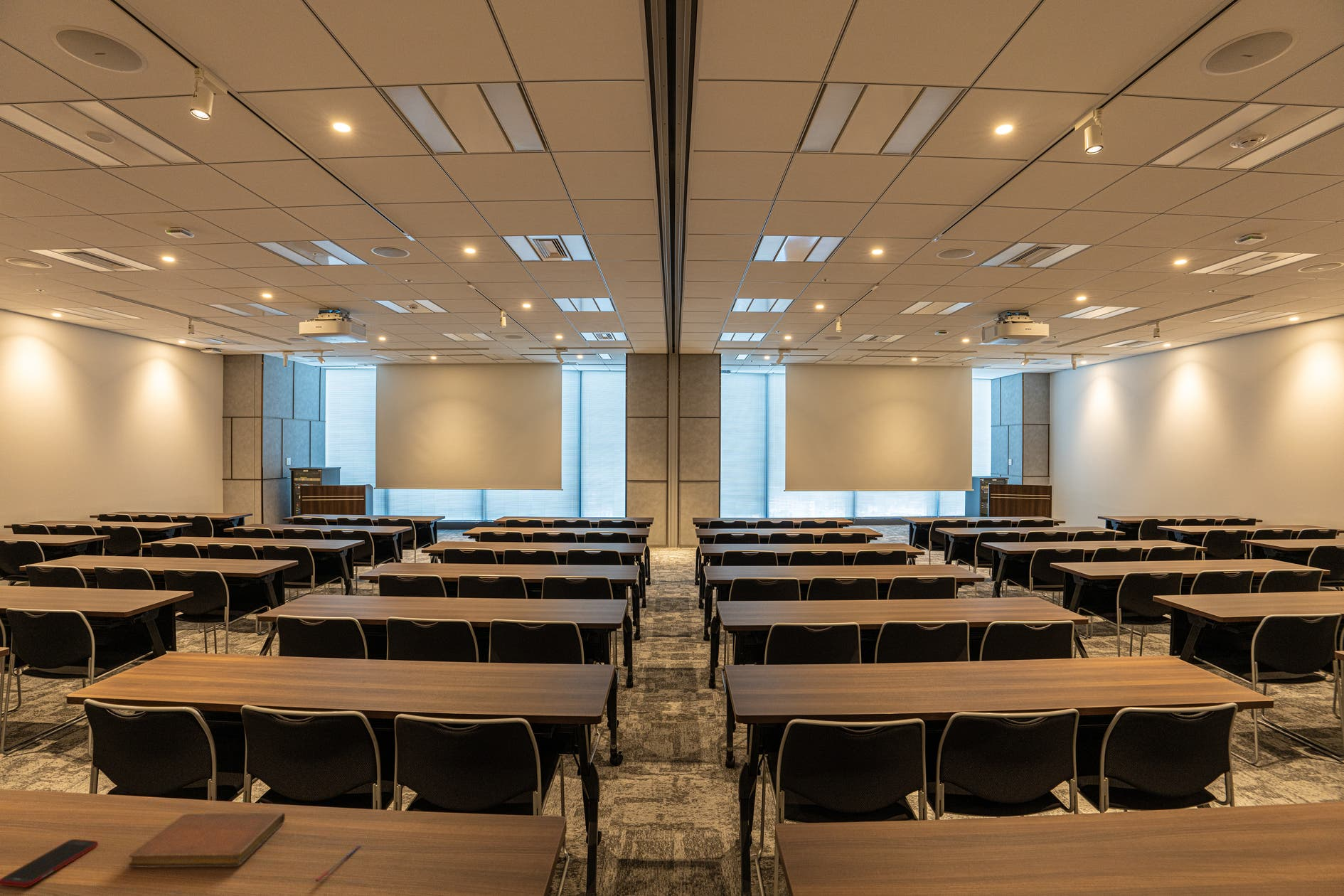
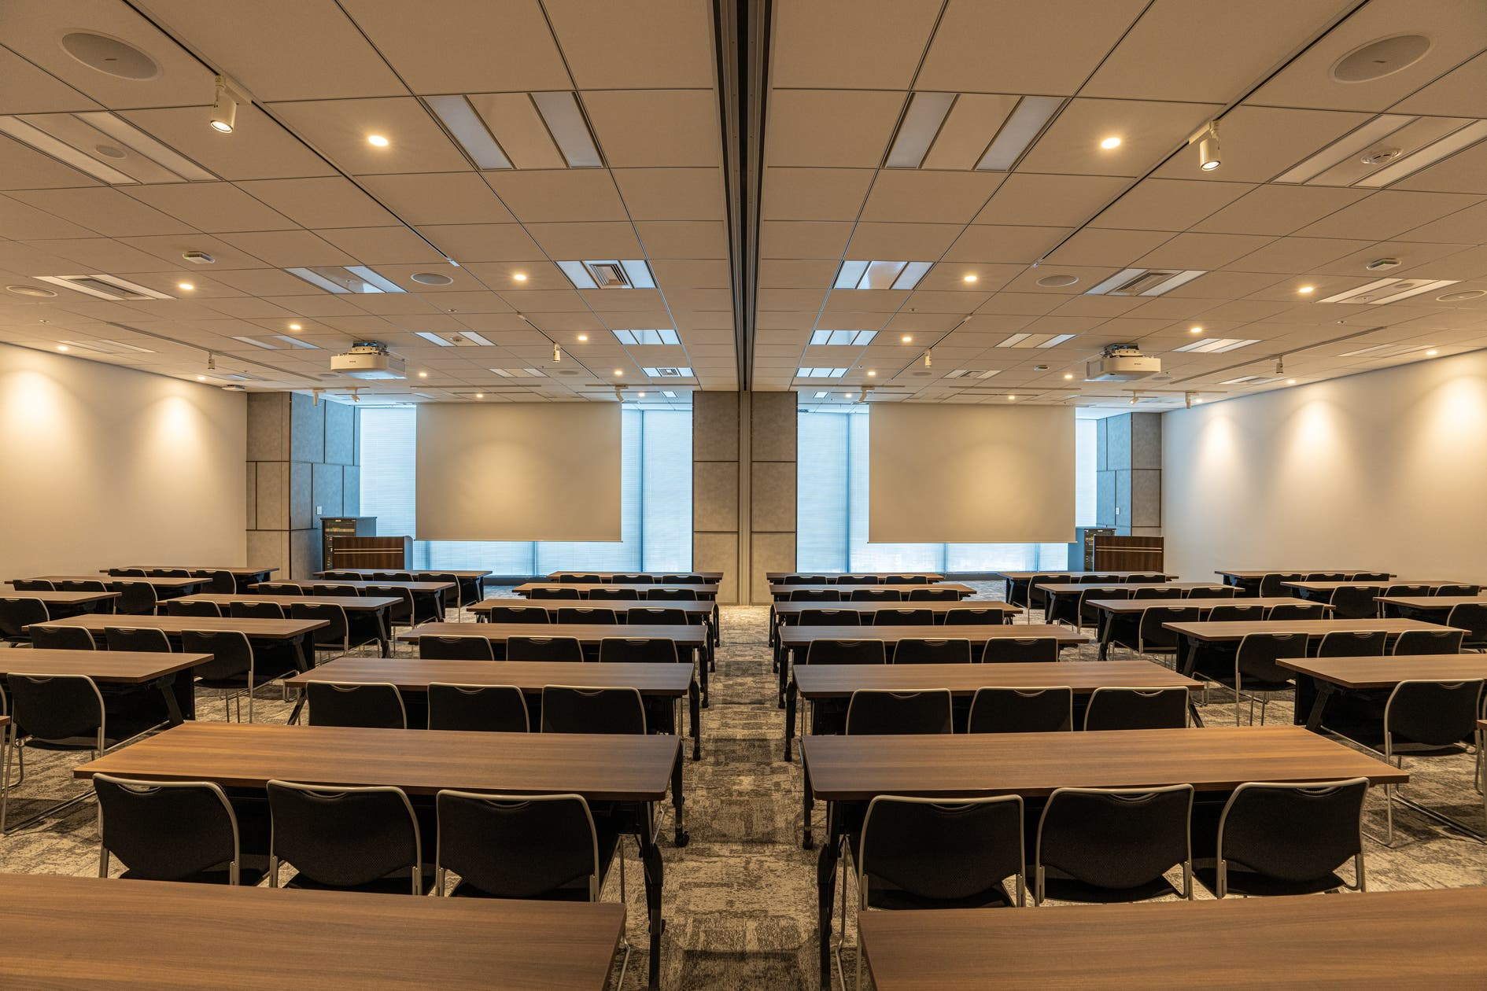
- cell phone [0,838,99,888]
- notebook [128,812,286,868]
- pen [314,843,363,882]
